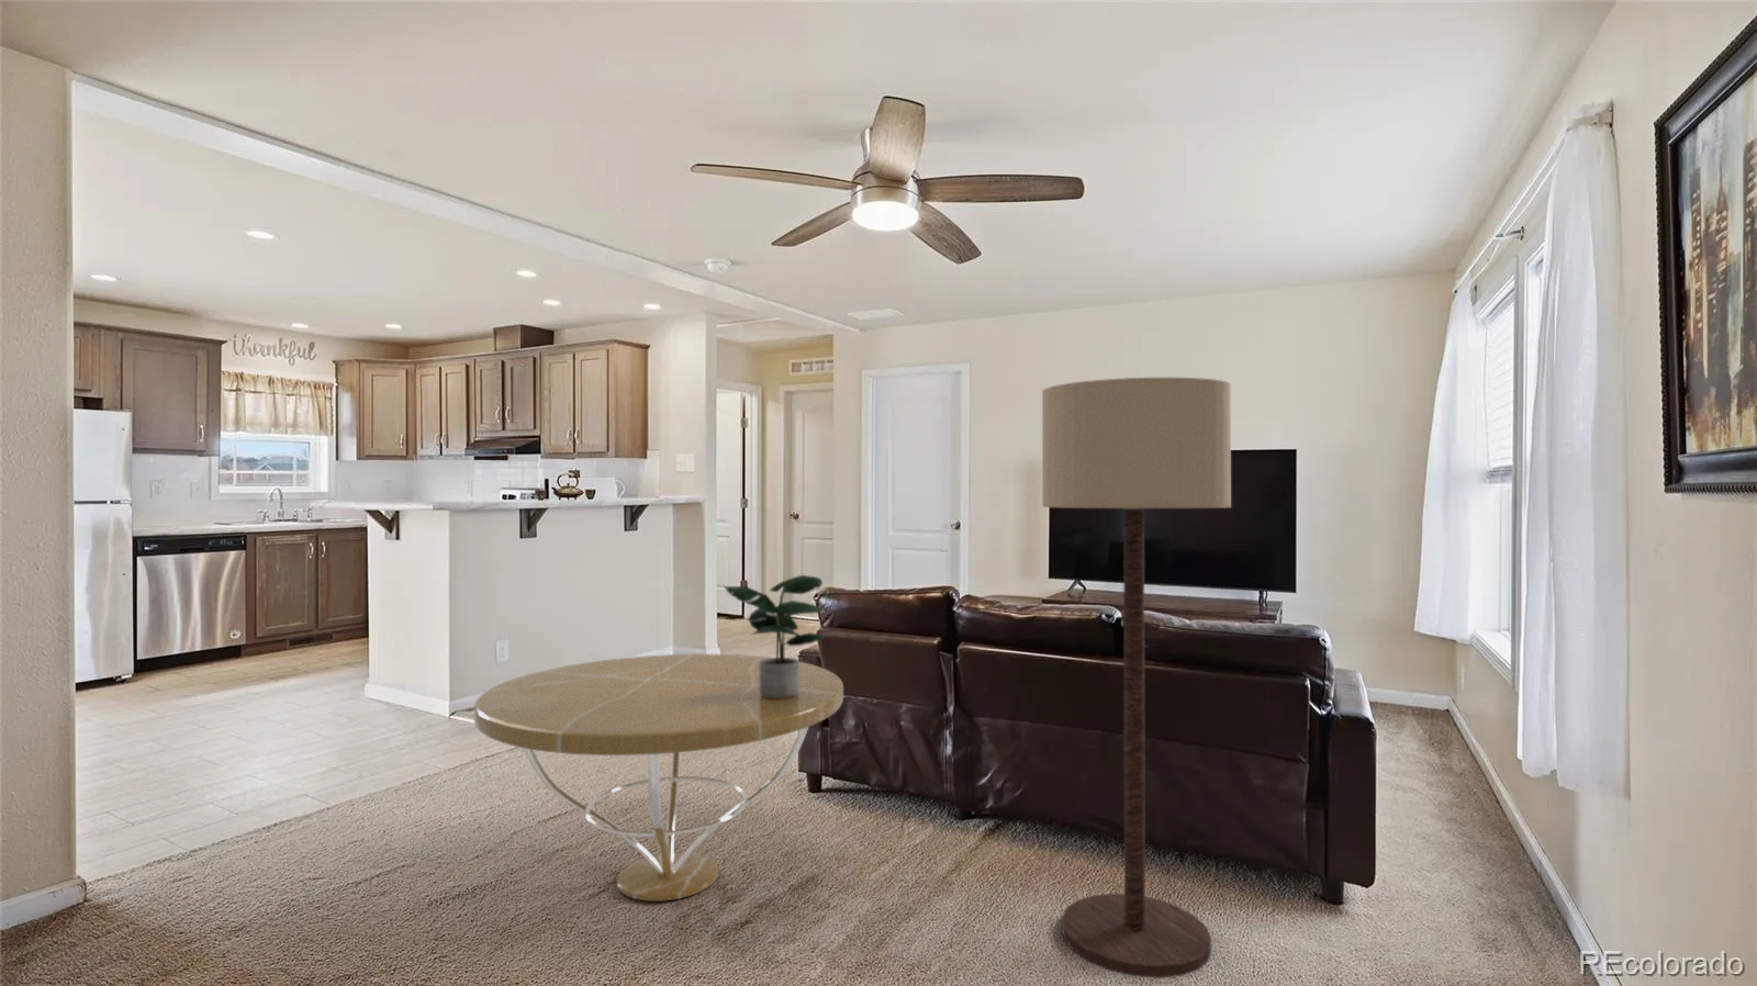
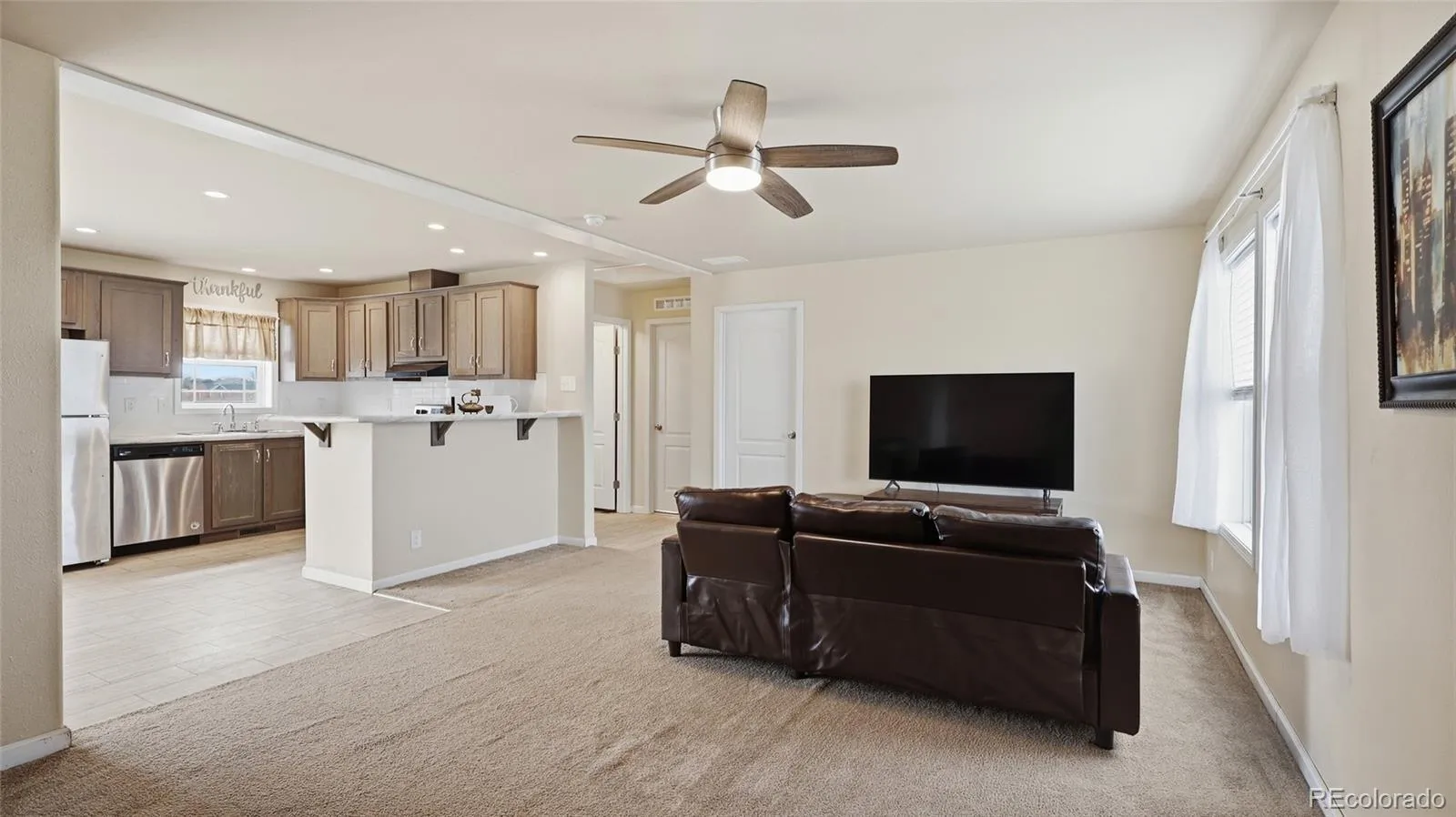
- potted plant [724,574,827,699]
- coffee table [473,653,845,903]
- floor lamp [1041,377,1232,980]
